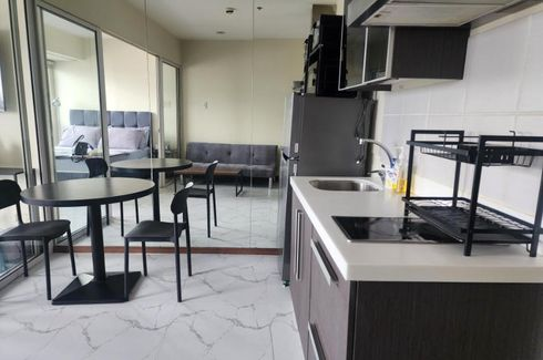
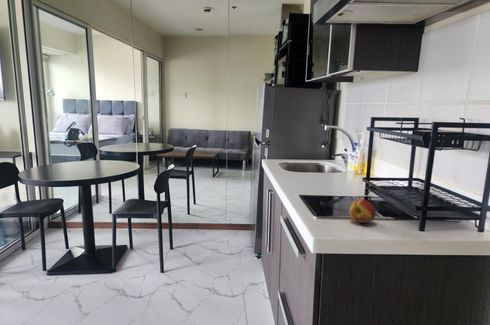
+ fruit [349,198,377,224]
